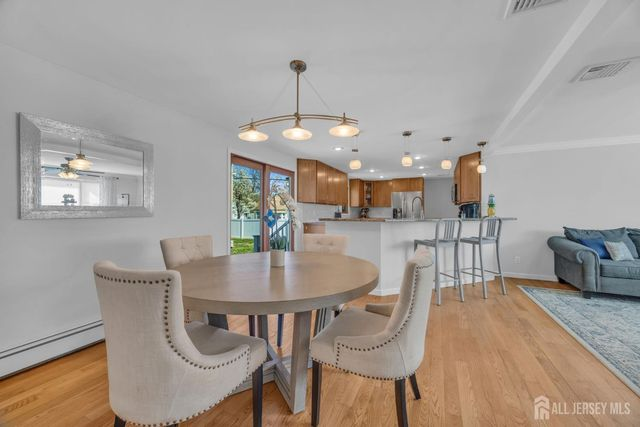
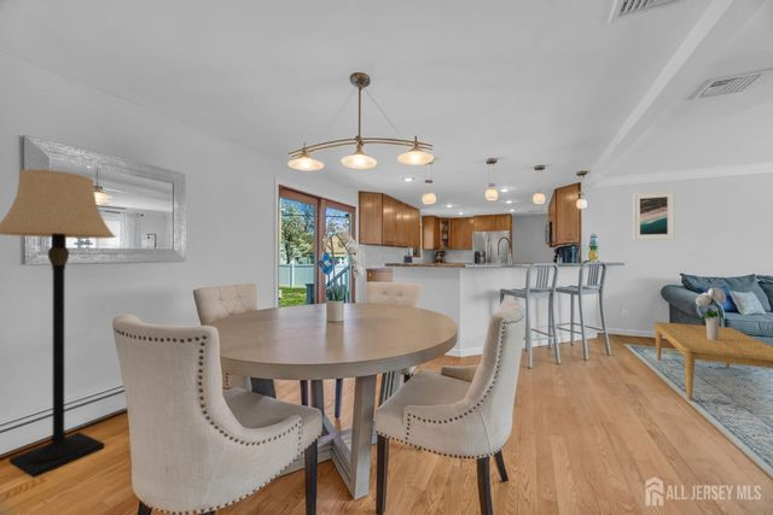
+ coffee table [653,321,773,400]
+ lamp [0,168,117,479]
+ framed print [632,189,675,241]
+ bouquet [694,286,727,340]
